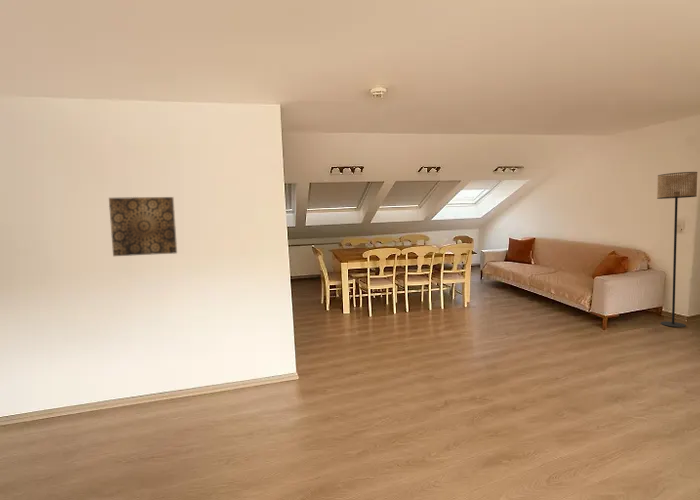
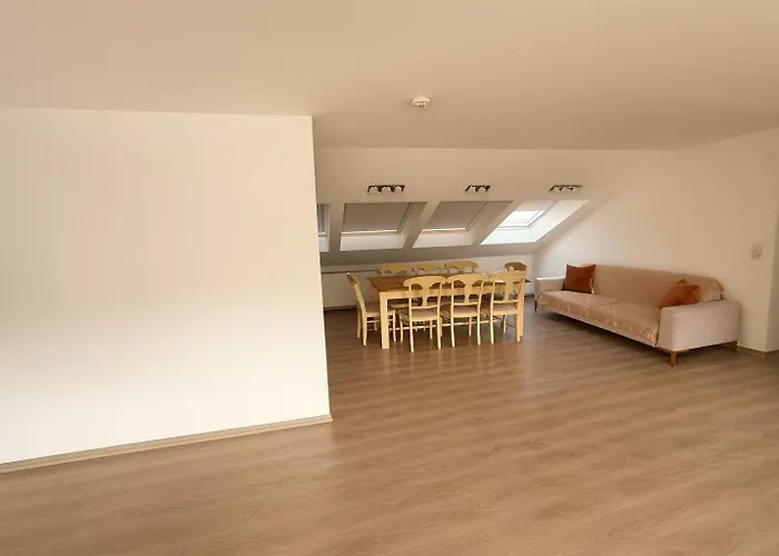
- floor lamp [656,171,698,328]
- wall art [108,196,178,257]
